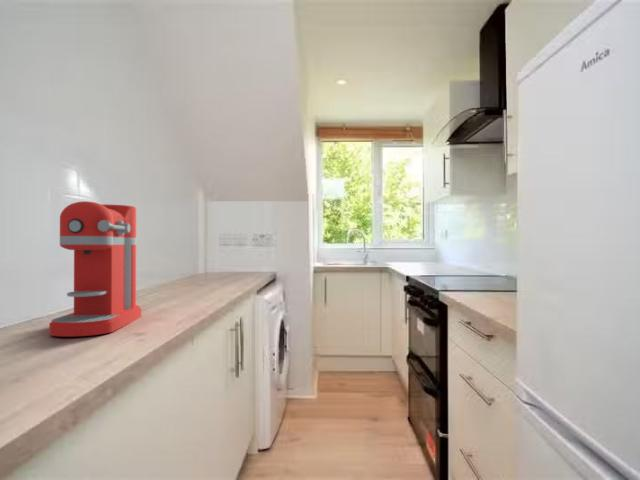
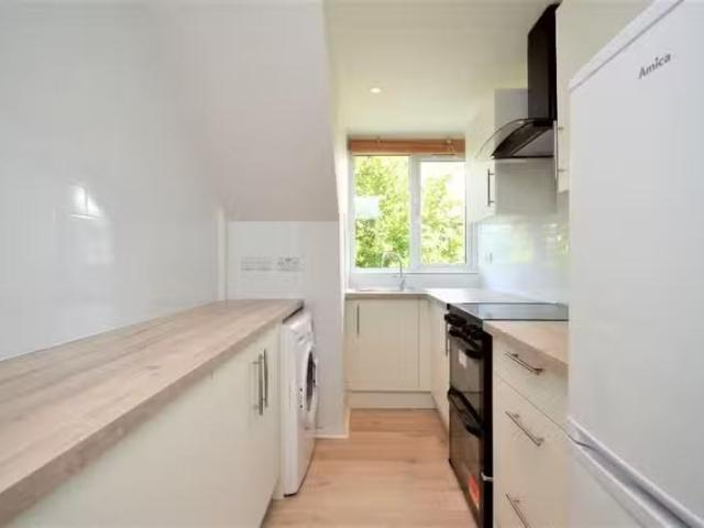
- coffee maker [48,200,142,338]
